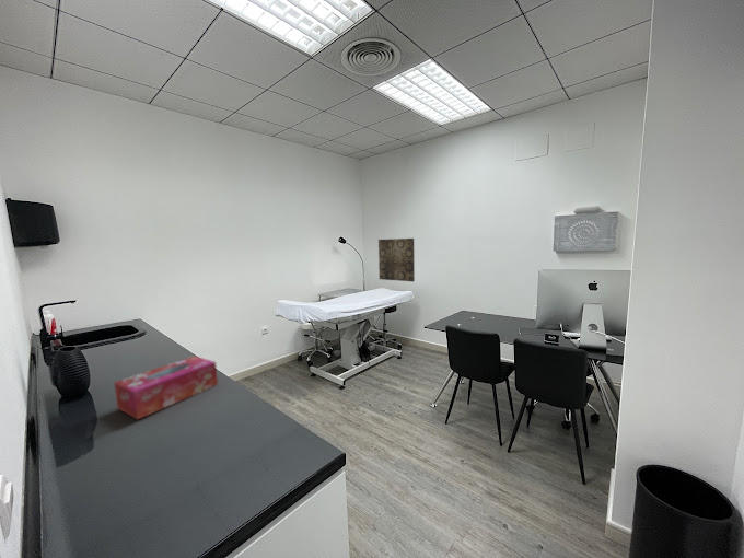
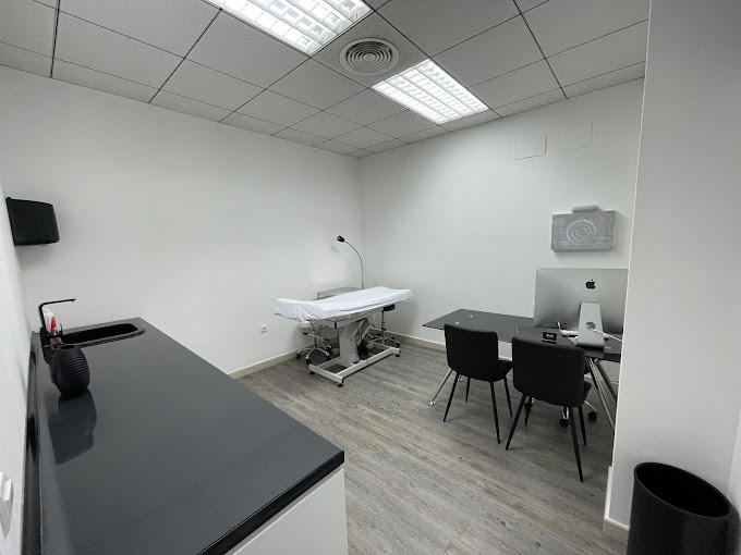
- tissue box [113,354,219,421]
- wall art [377,237,416,282]
